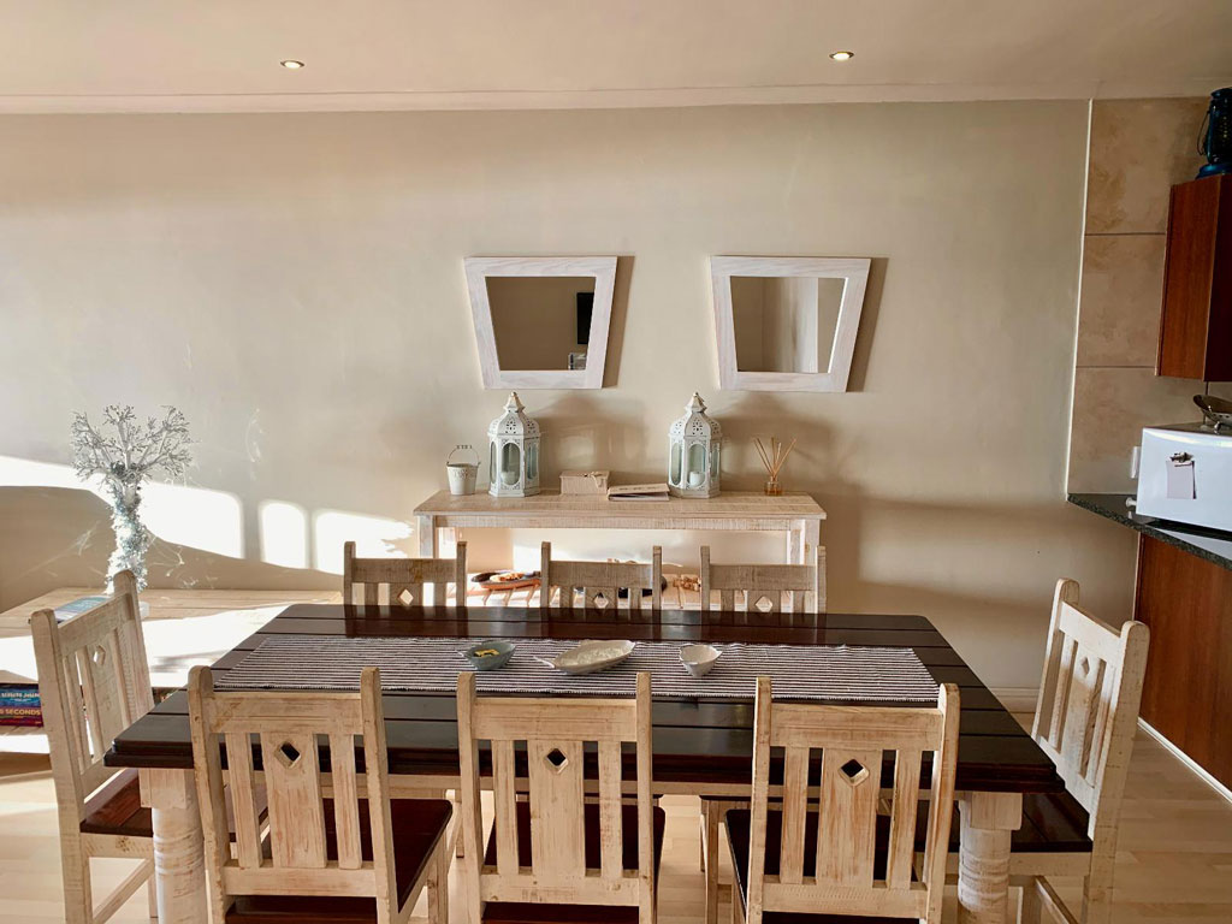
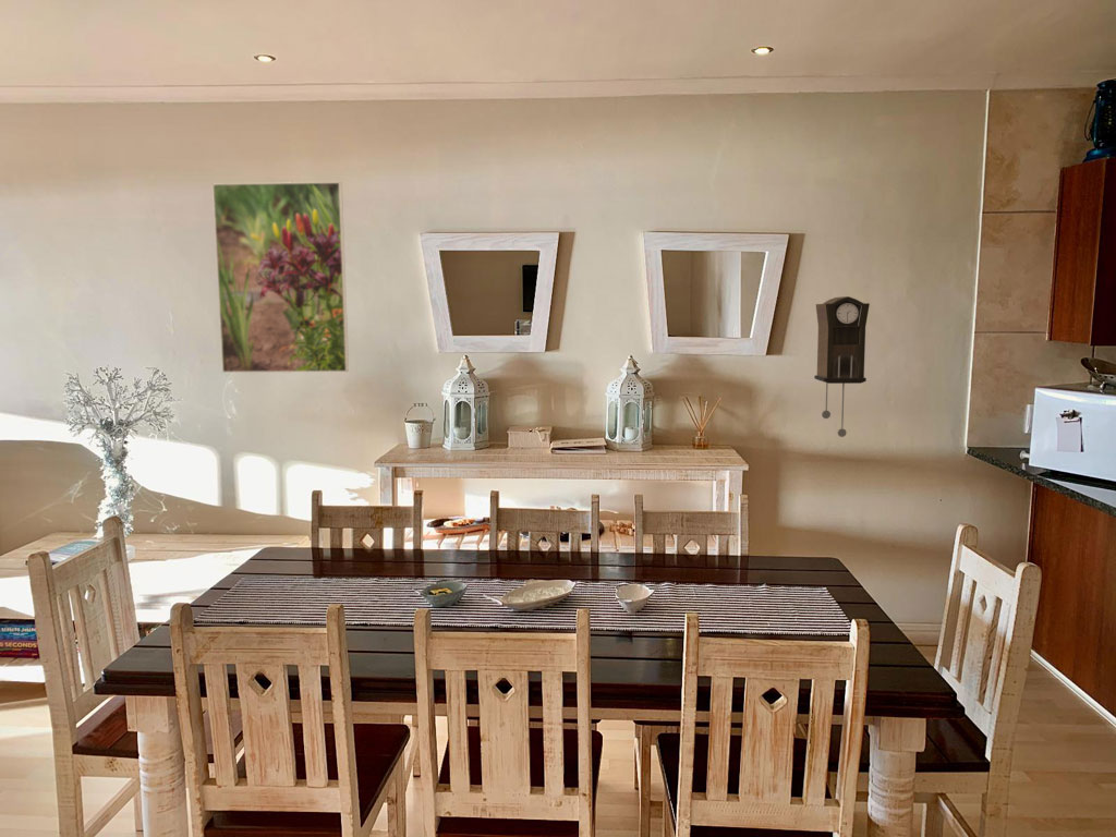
+ pendulum clock [813,295,871,438]
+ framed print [211,181,350,374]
